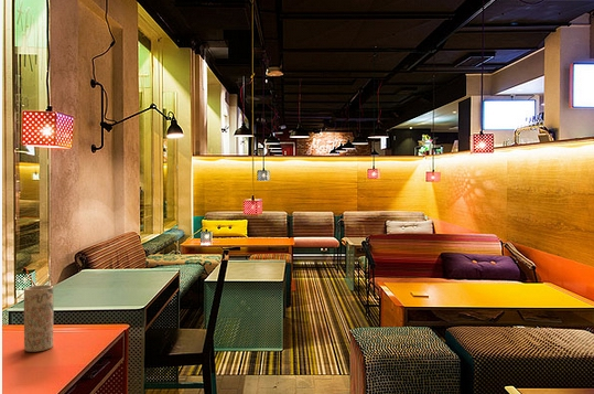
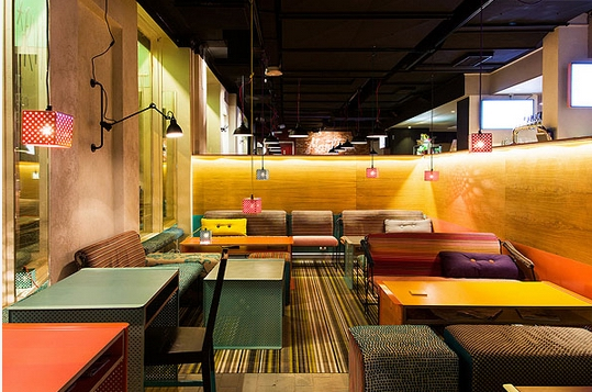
- vase [23,284,55,353]
